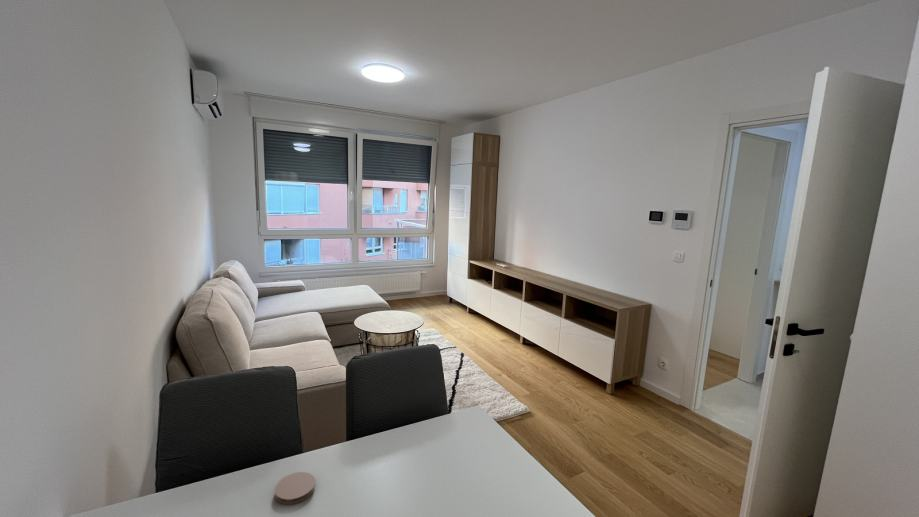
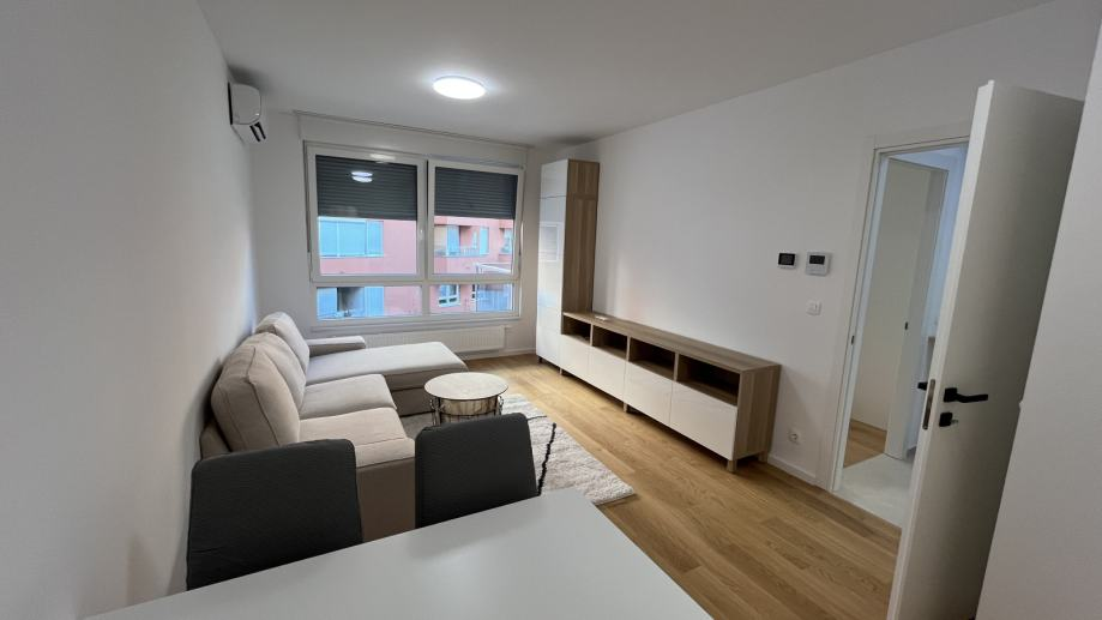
- coaster [274,471,316,505]
